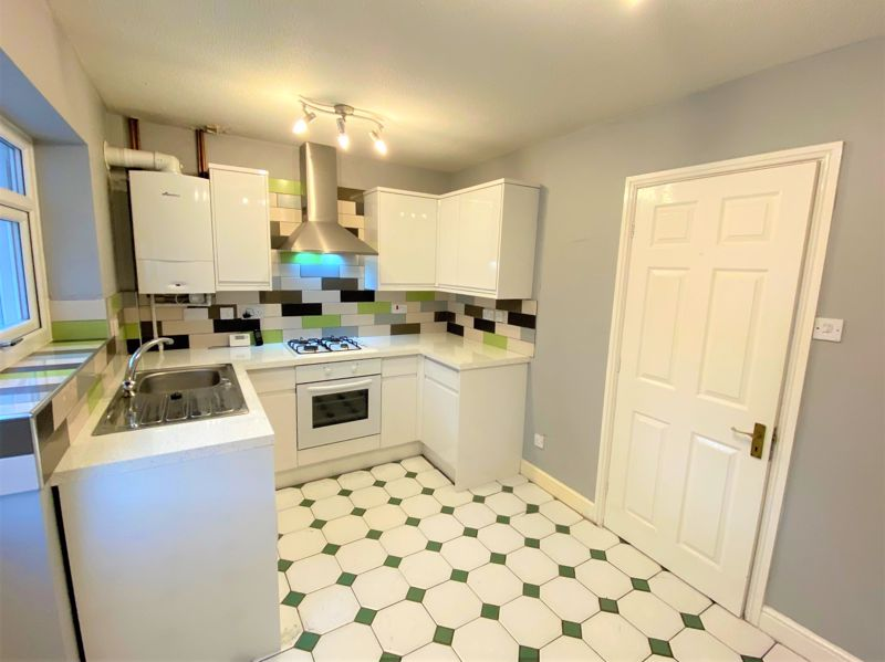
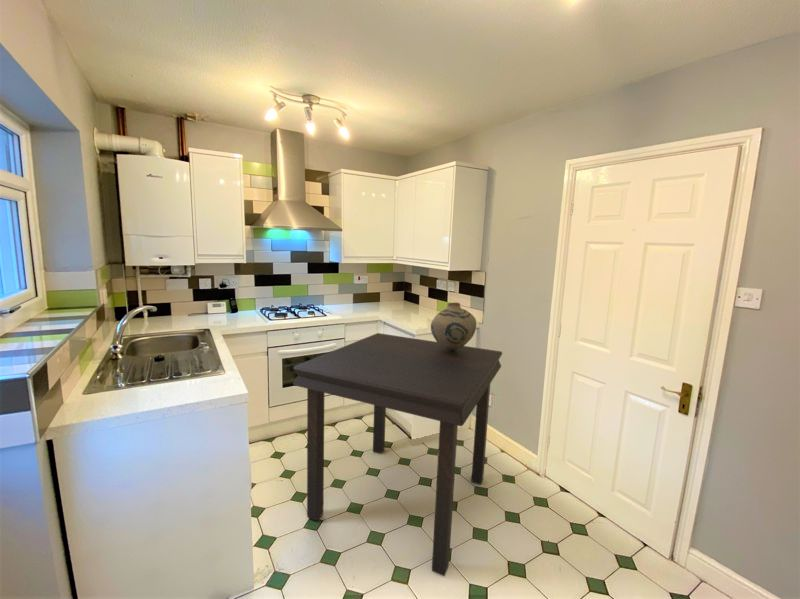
+ vase [430,302,477,351]
+ dining table [292,332,503,577]
